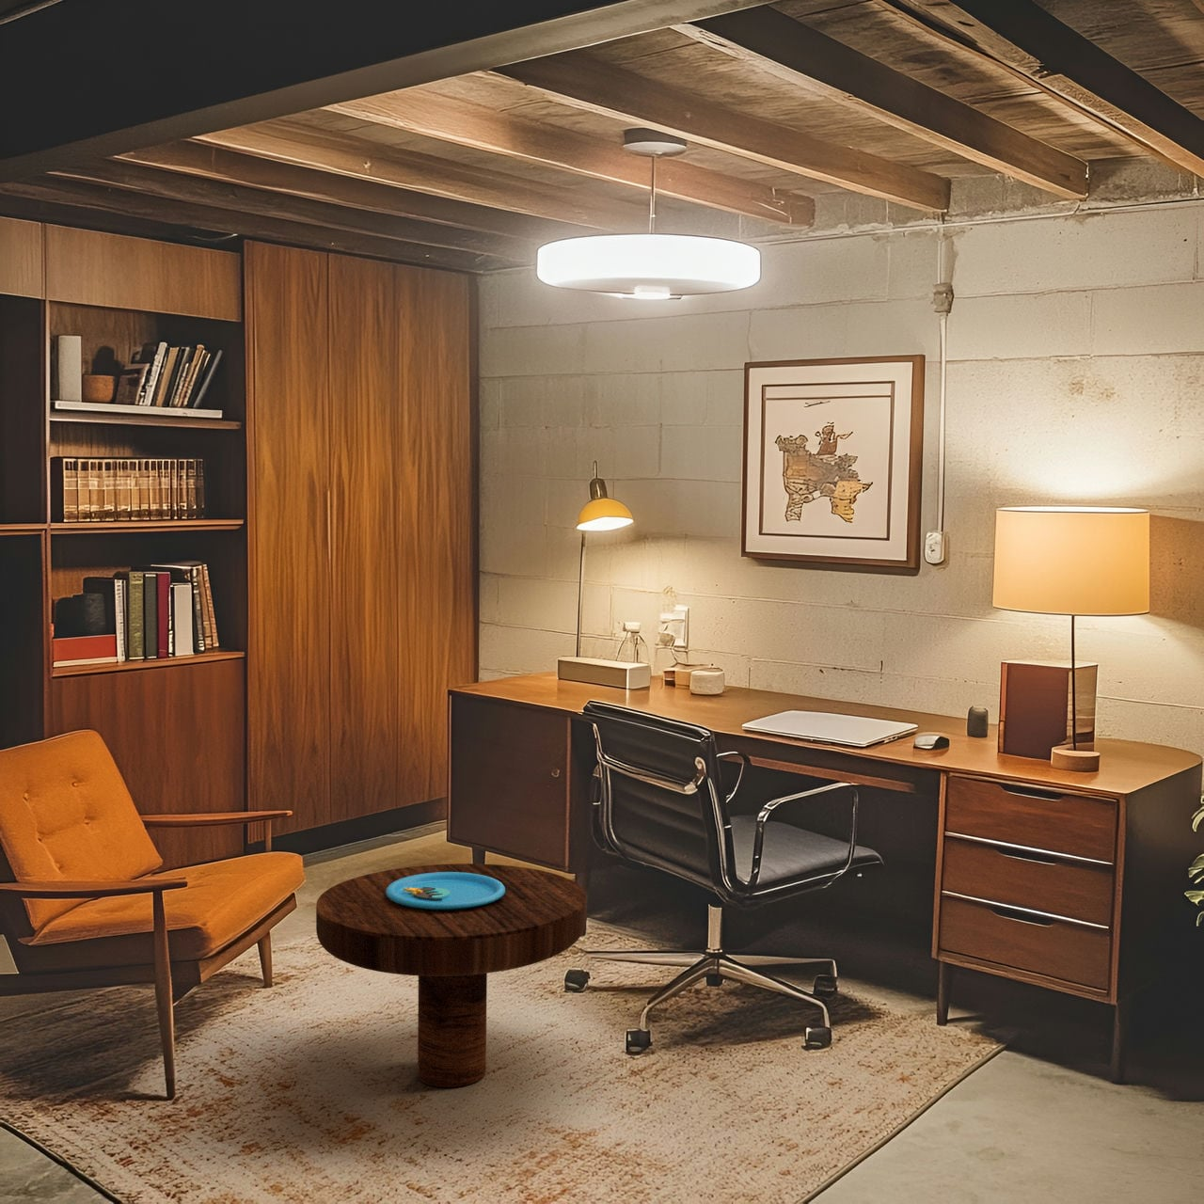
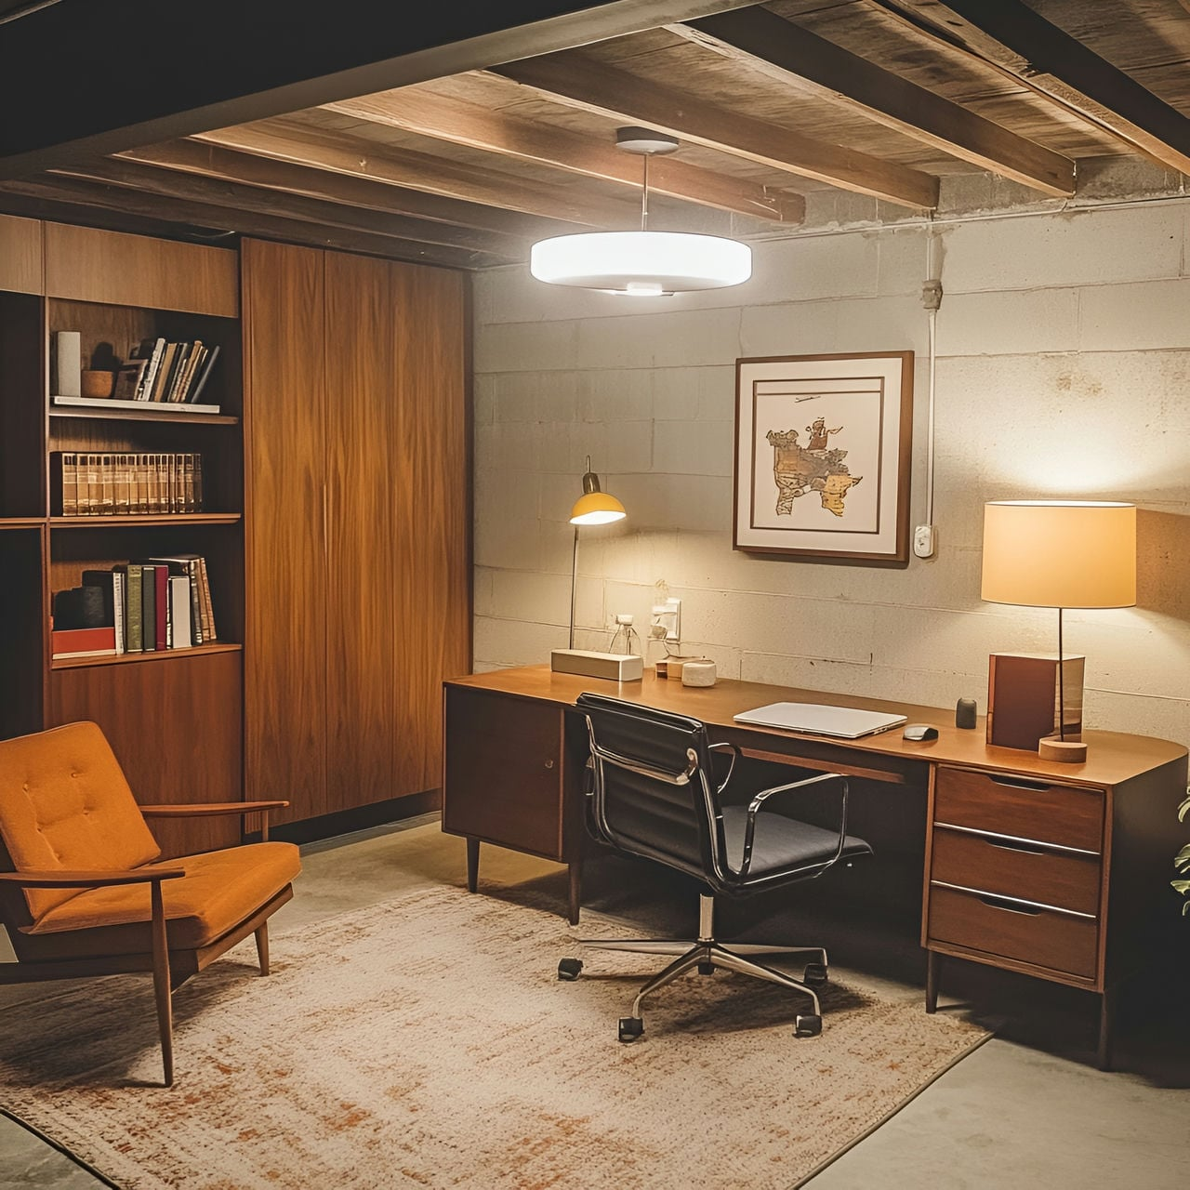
- side table [315,862,587,1088]
